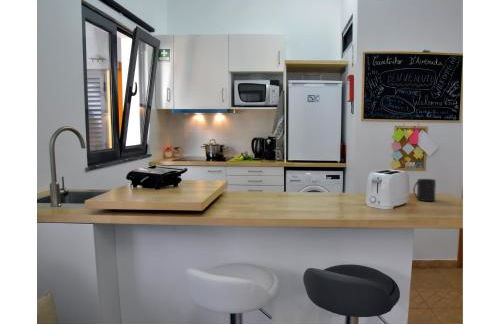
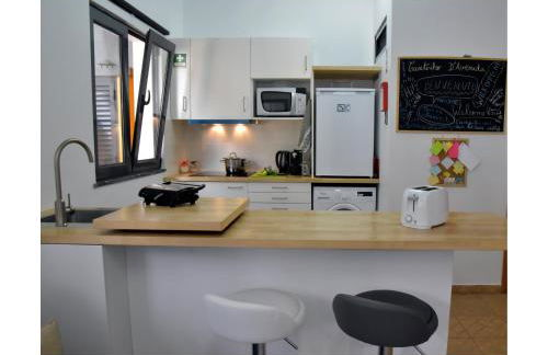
- mug [412,178,437,202]
